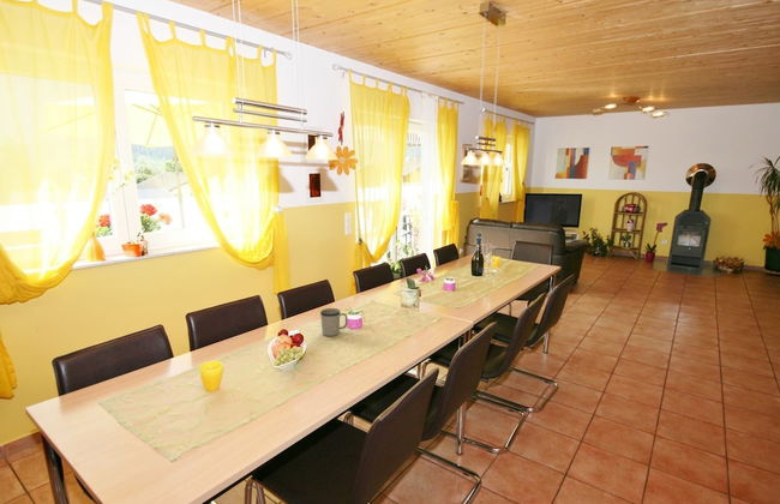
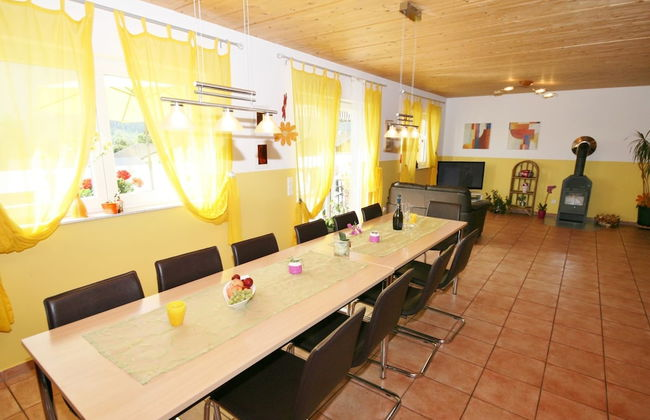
- mug [319,307,348,337]
